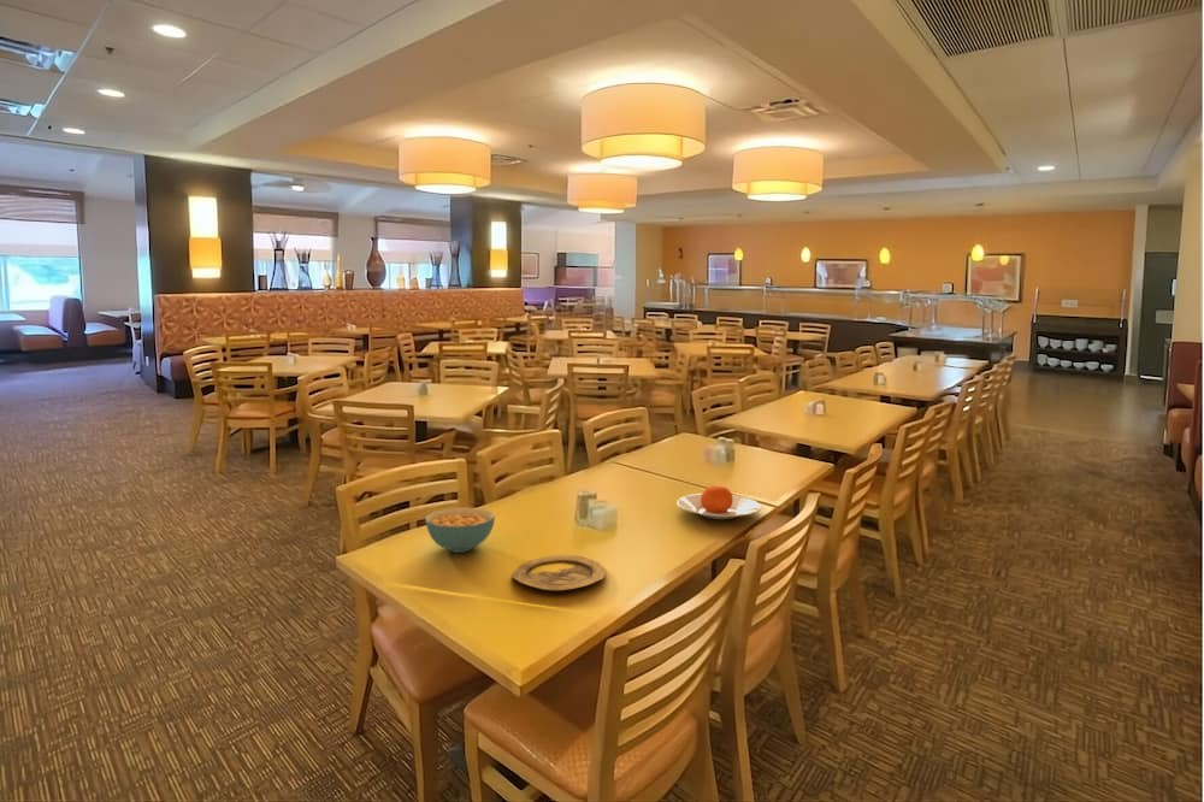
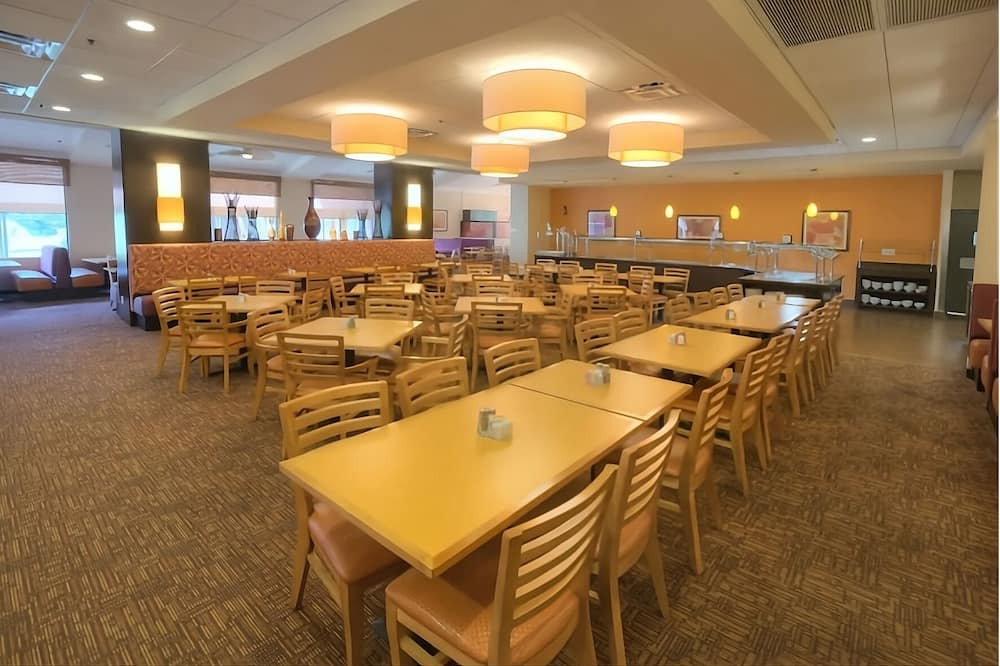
- plate [510,554,607,591]
- plate [675,485,762,520]
- cereal bowl [424,506,496,554]
